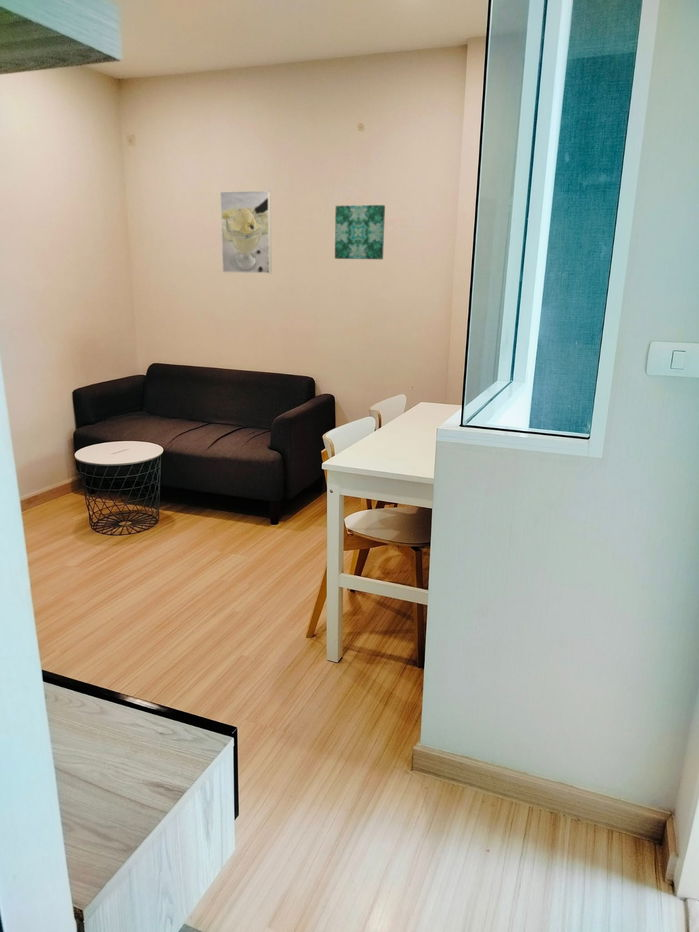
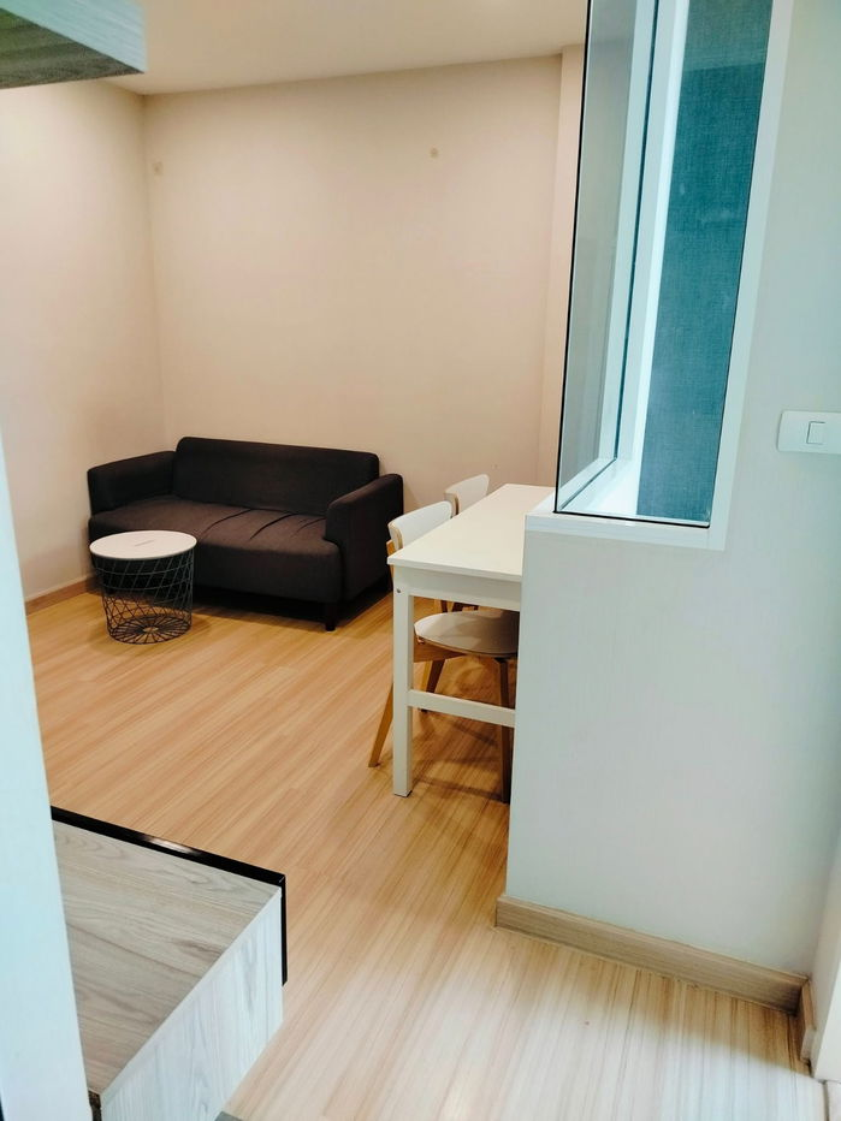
- wall art [334,204,386,260]
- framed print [219,190,272,274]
